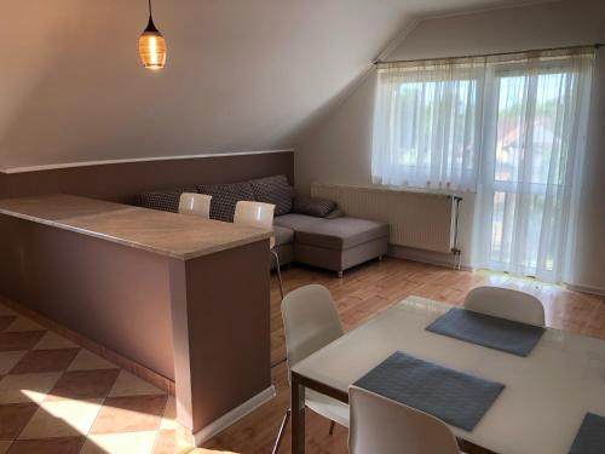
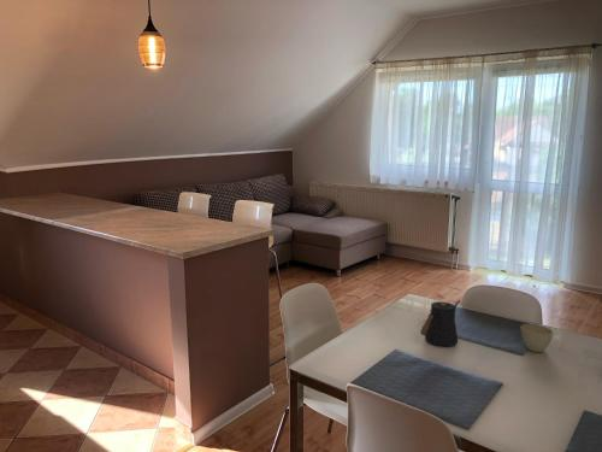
+ kettle [419,299,461,347]
+ flower pot [520,323,555,353]
